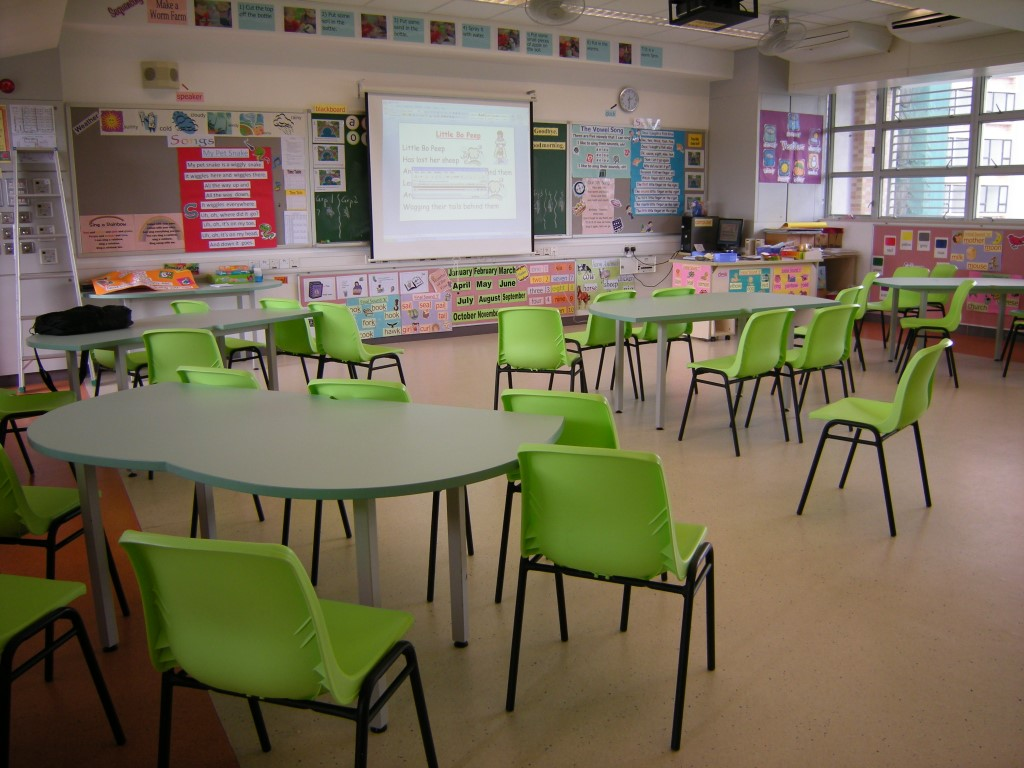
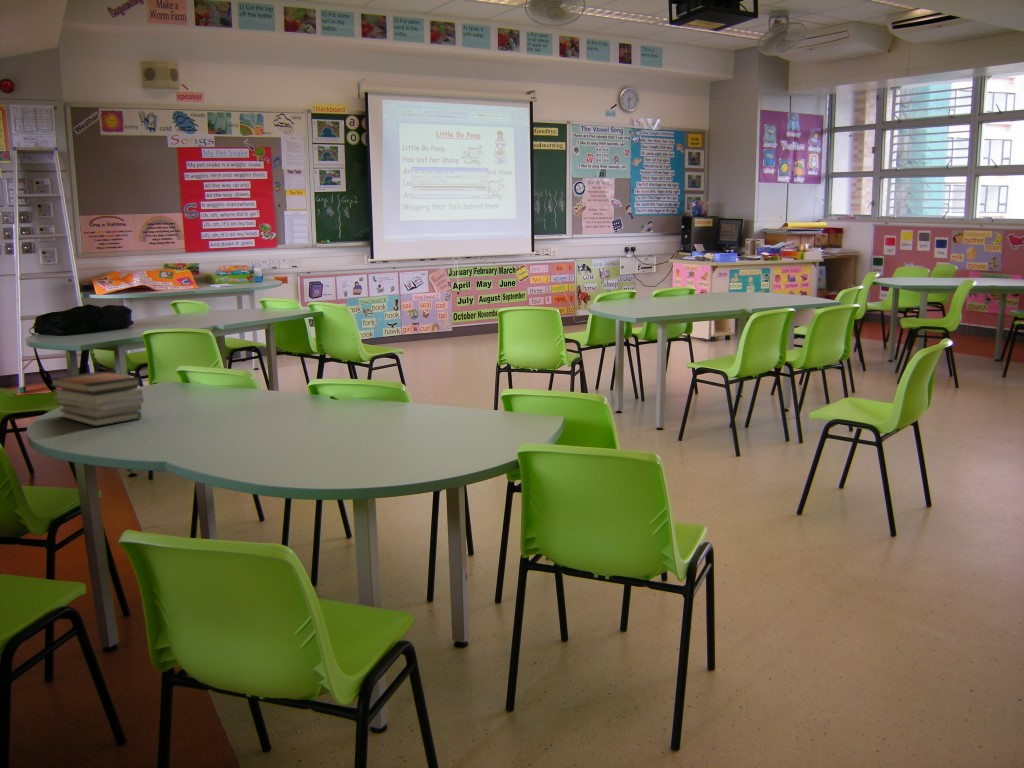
+ book stack [48,371,145,427]
